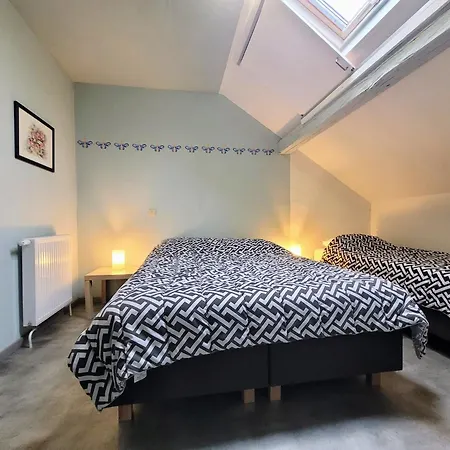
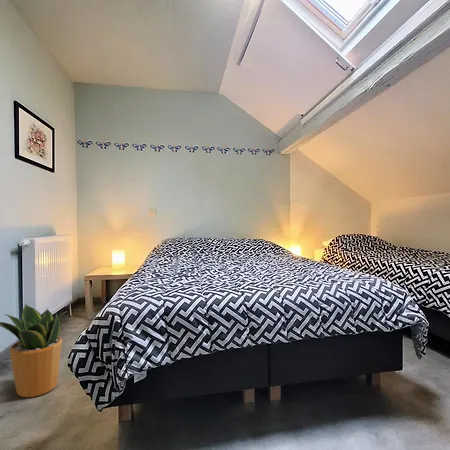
+ potted plant [0,303,69,398]
